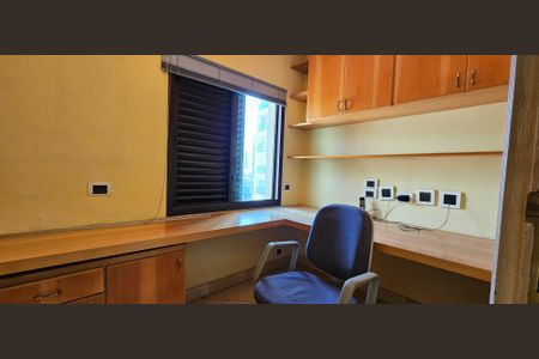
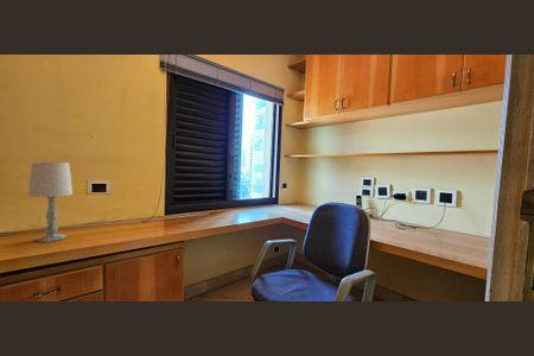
+ table lamp [27,160,74,243]
